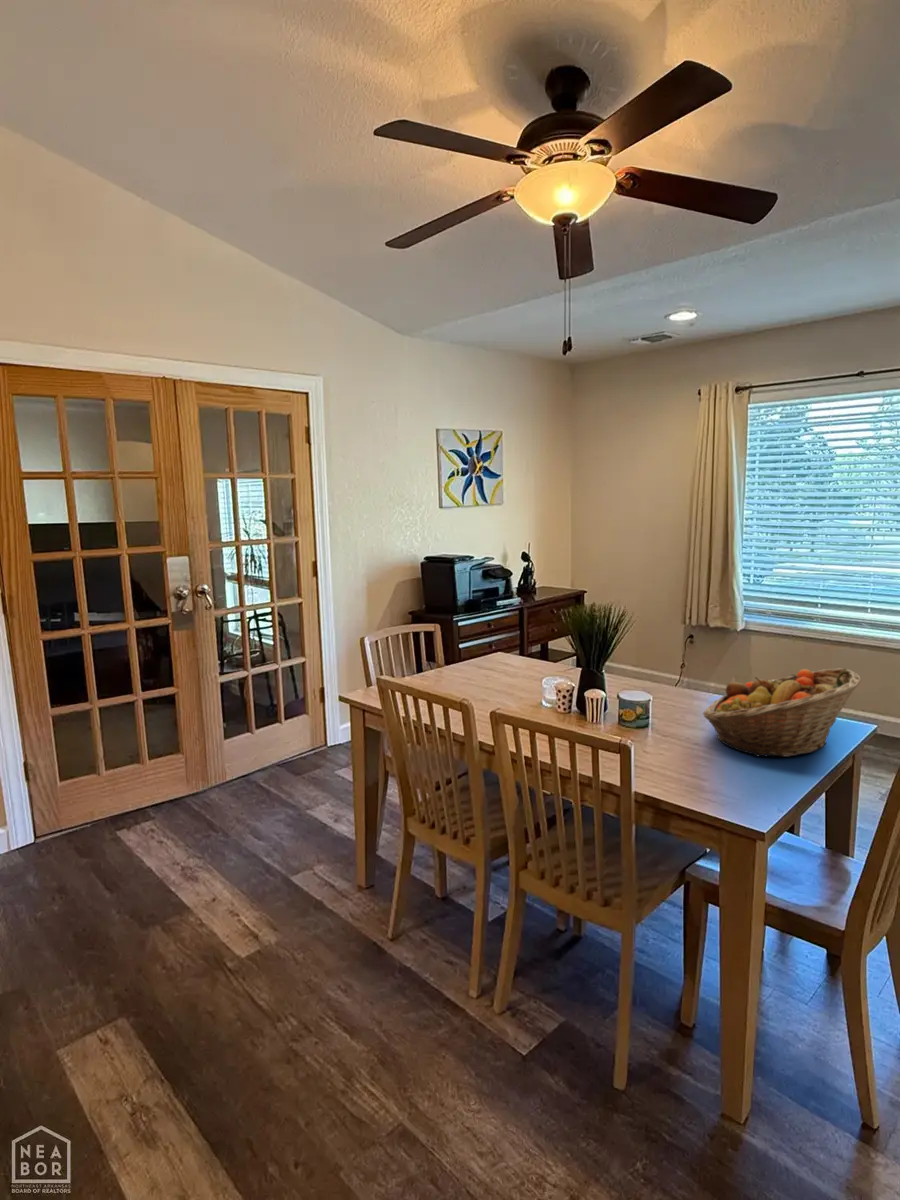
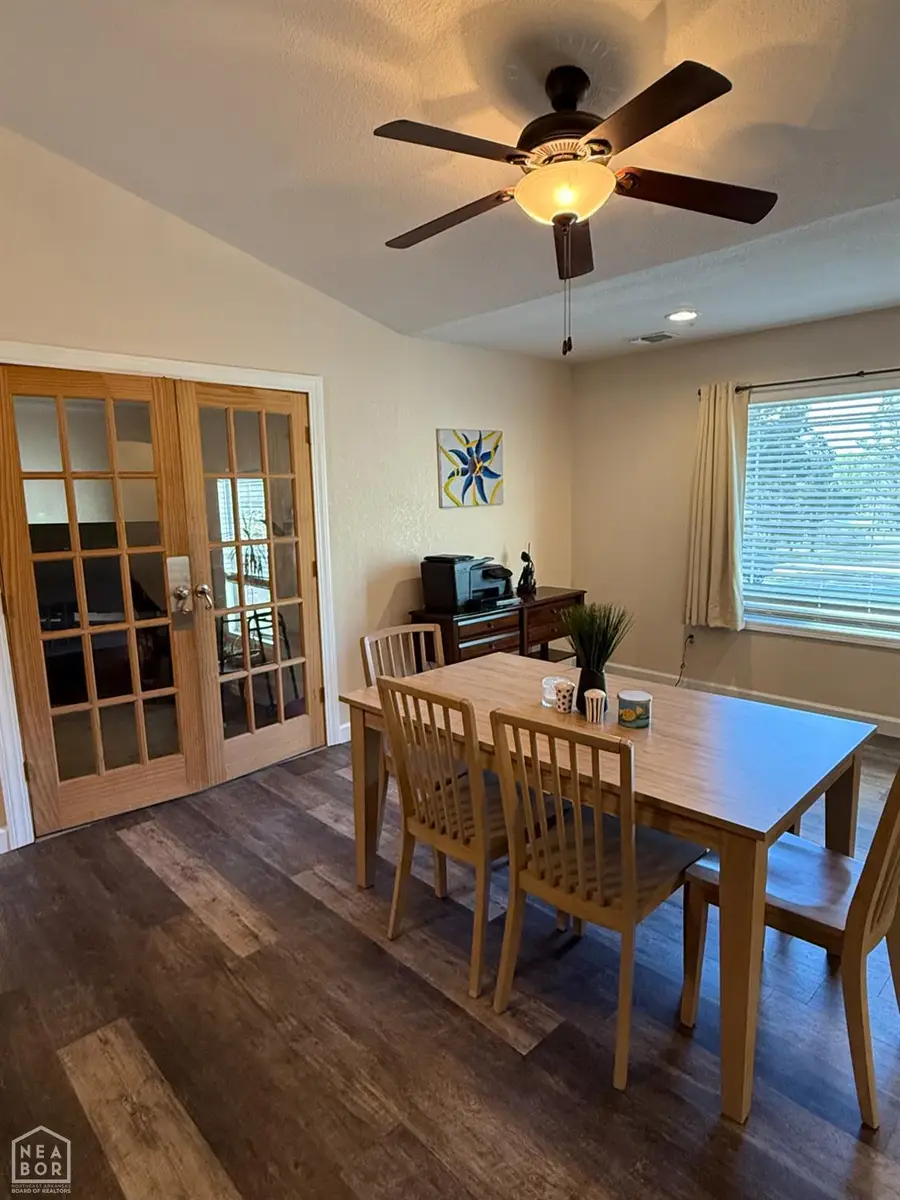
- fruit basket [702,667,862,758]
